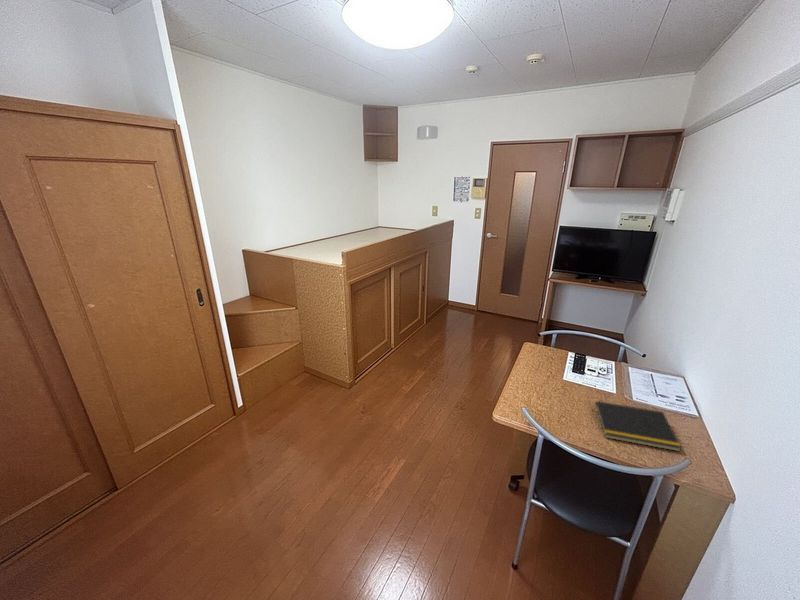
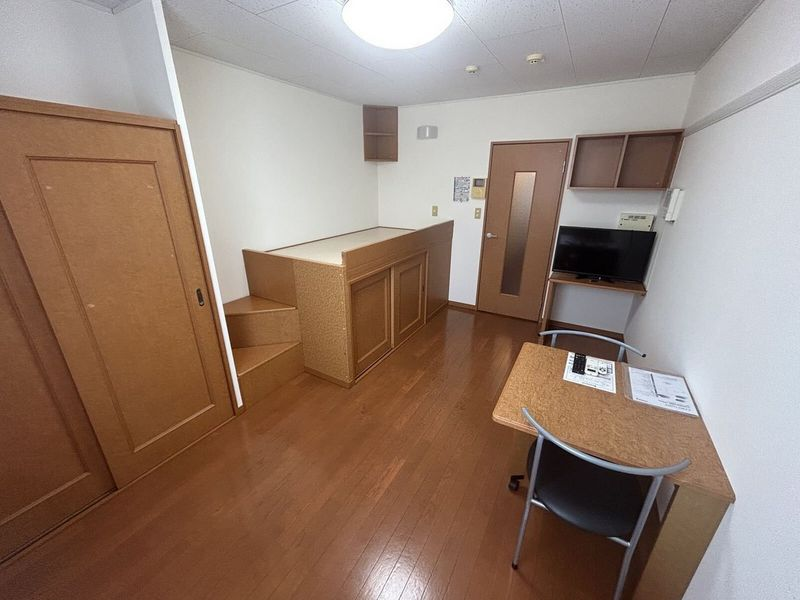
- notepad [591,400,683,453]
